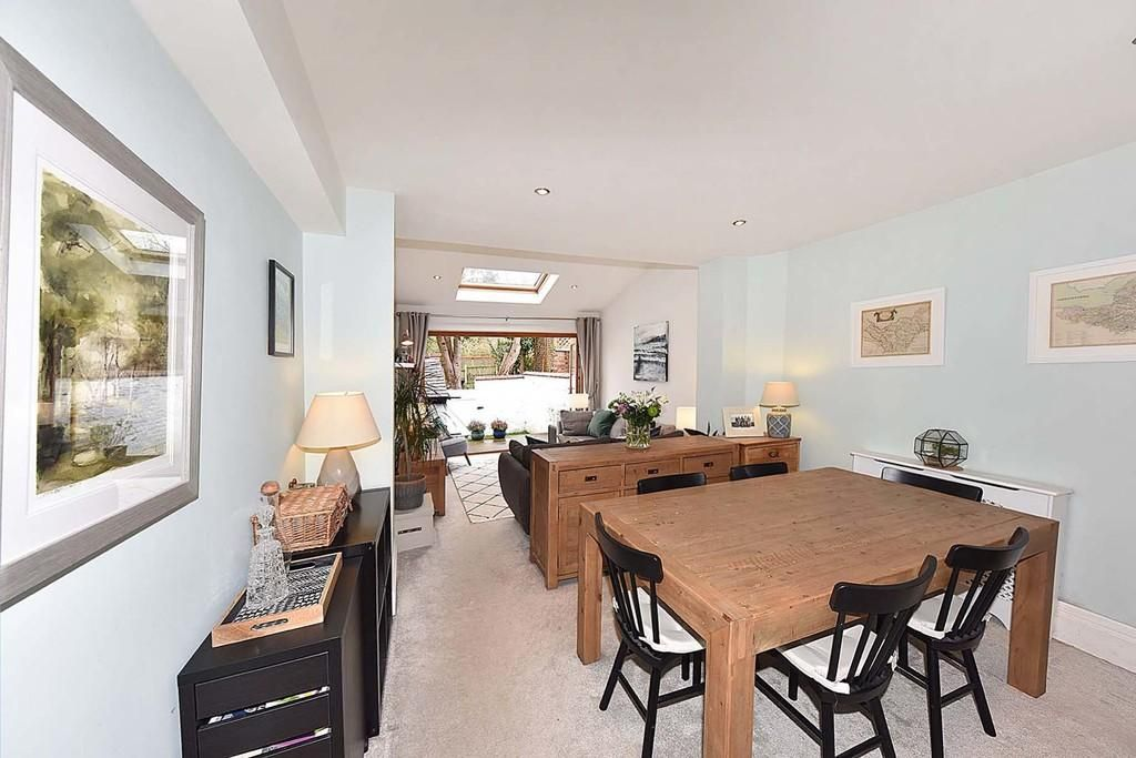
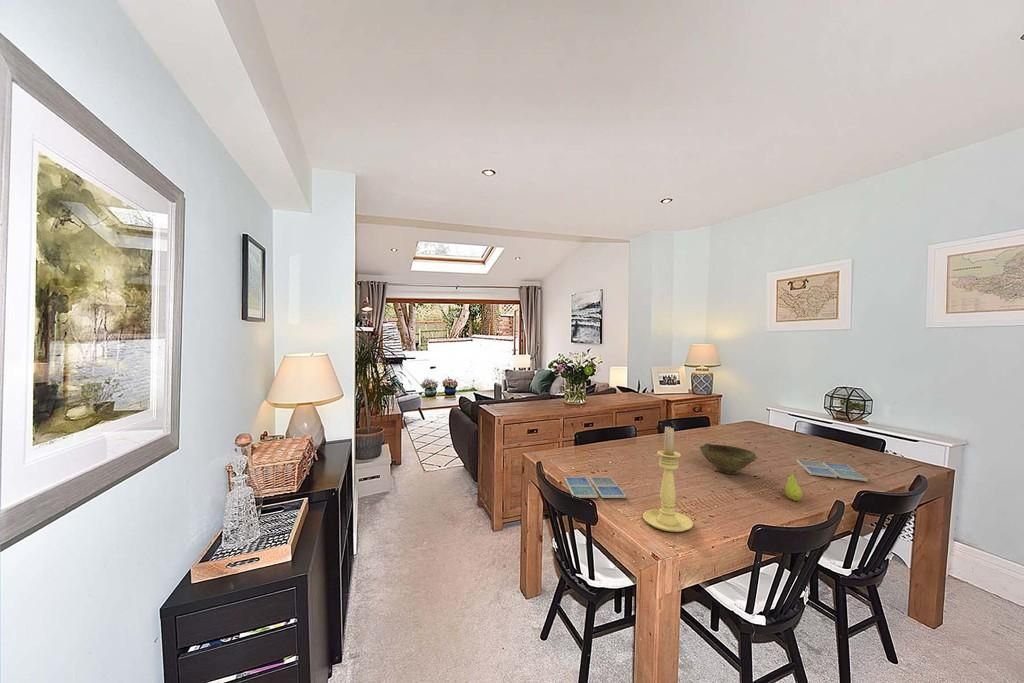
+ fruit [784,469,803,502]
+ drink coaster [564,476,627,499]
+ bowl [698,442,759,475]
+ candle holder [642,426,694,533]
+ drink coaster [795,459,869,482]
